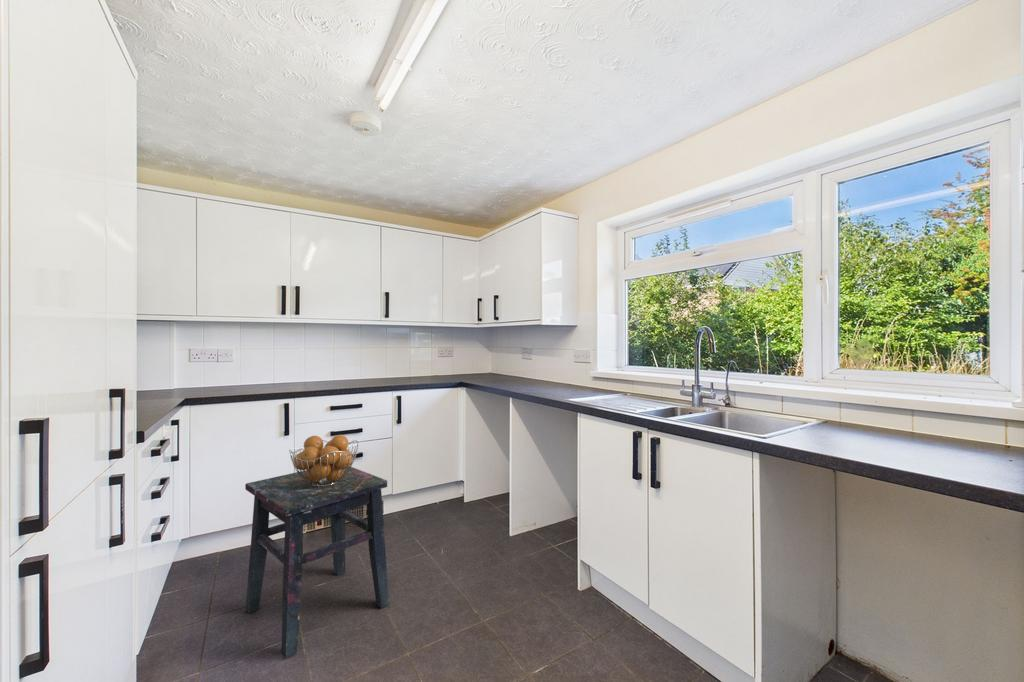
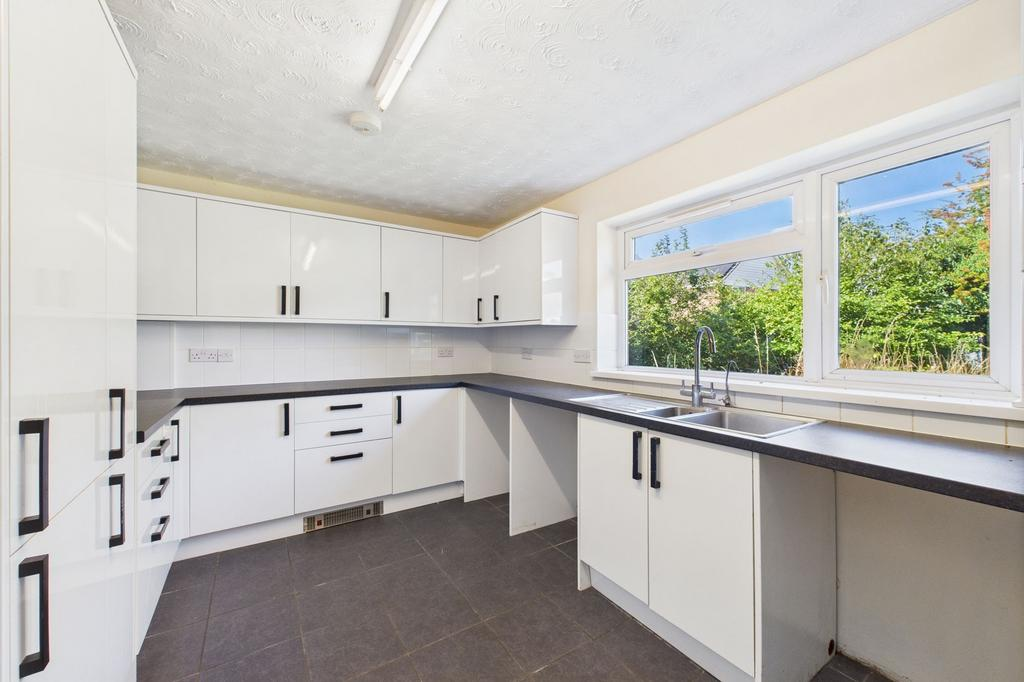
- fruit basket [288,434,359,487]
- side table [244,465,390,659]
